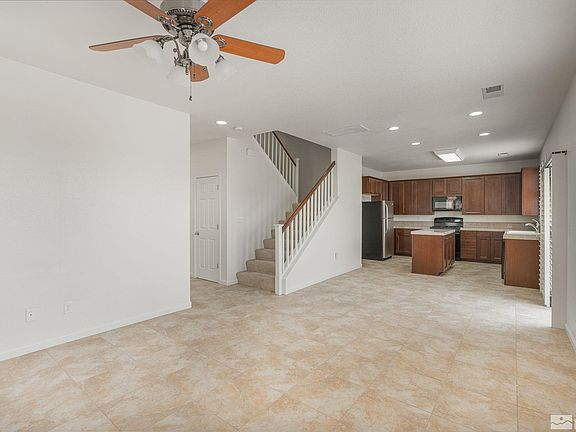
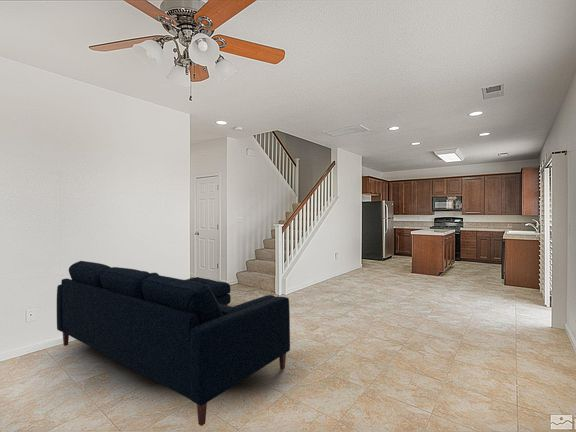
+ sofa [56,260,291,427]
